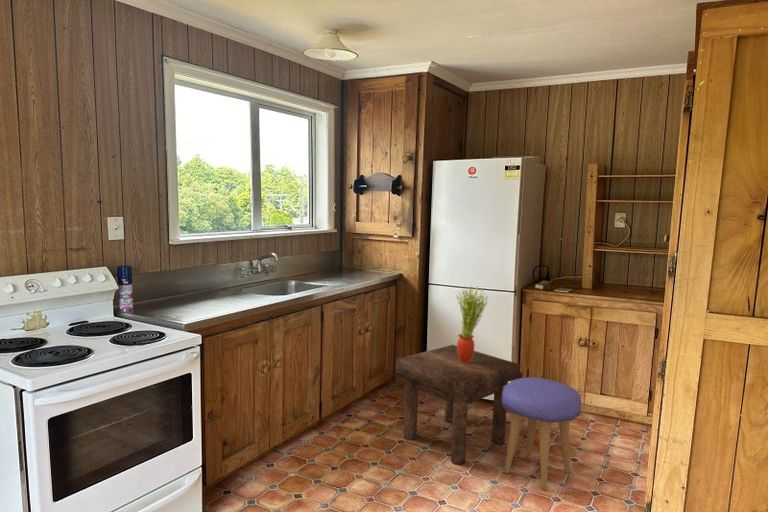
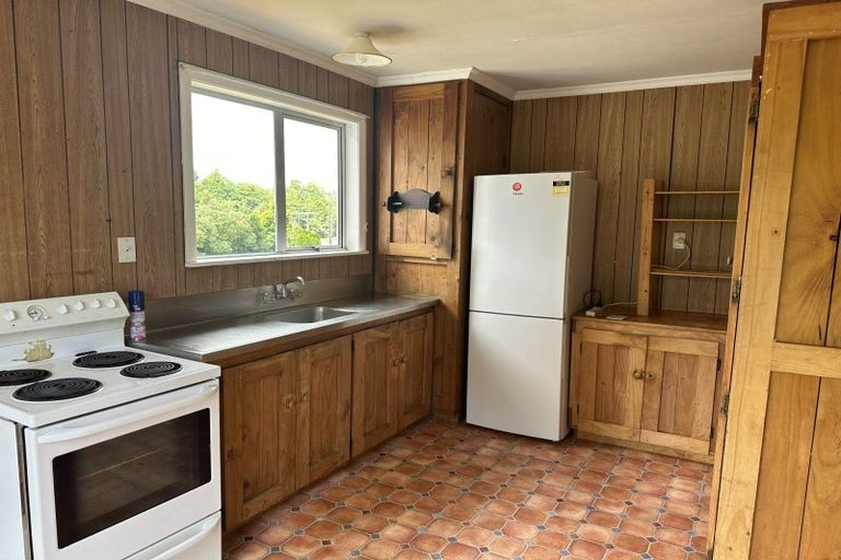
- stool [395,344,521,465]
- potted plant [455,285,489,363]
- stool [502,376,582,491]
